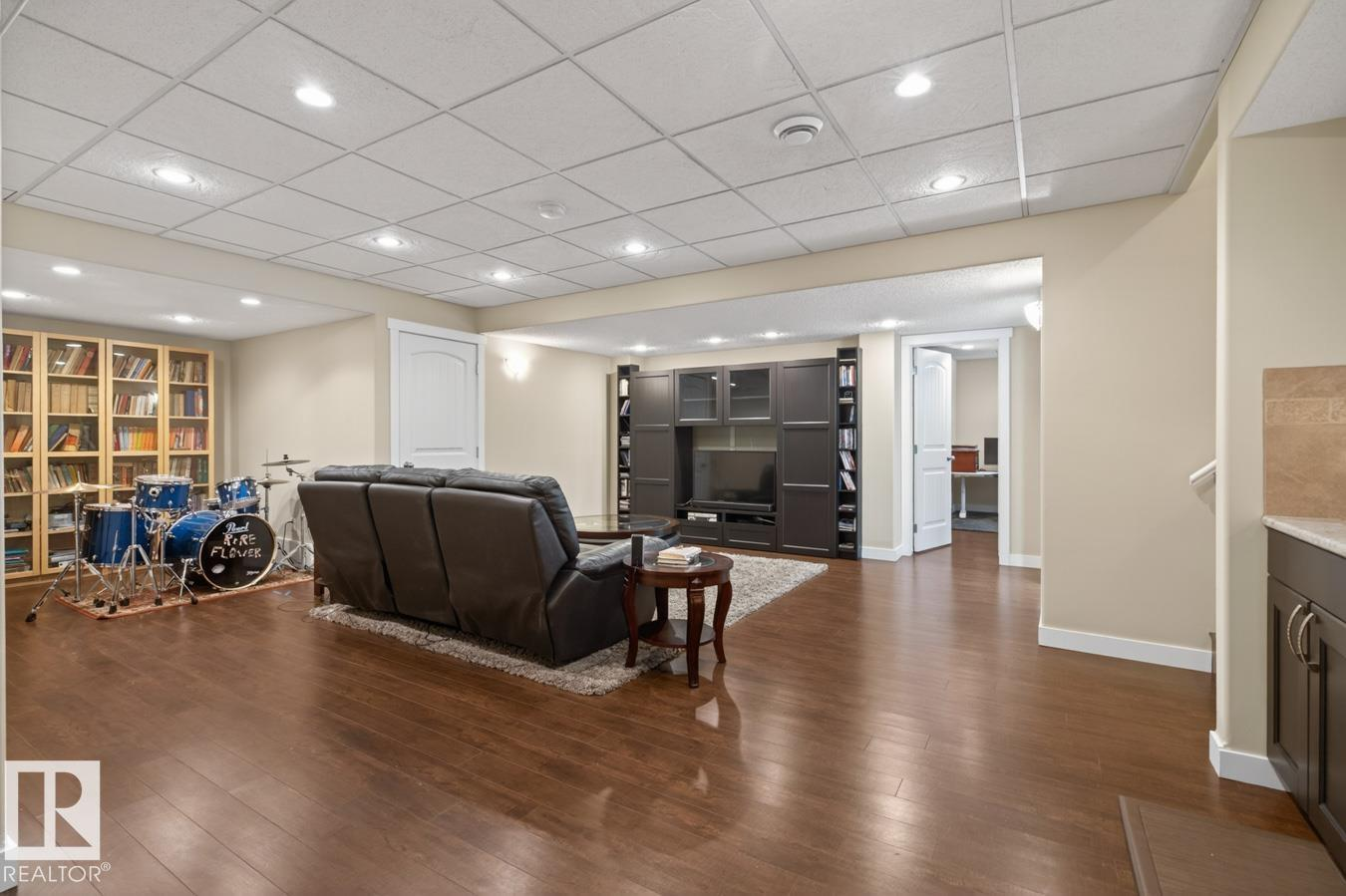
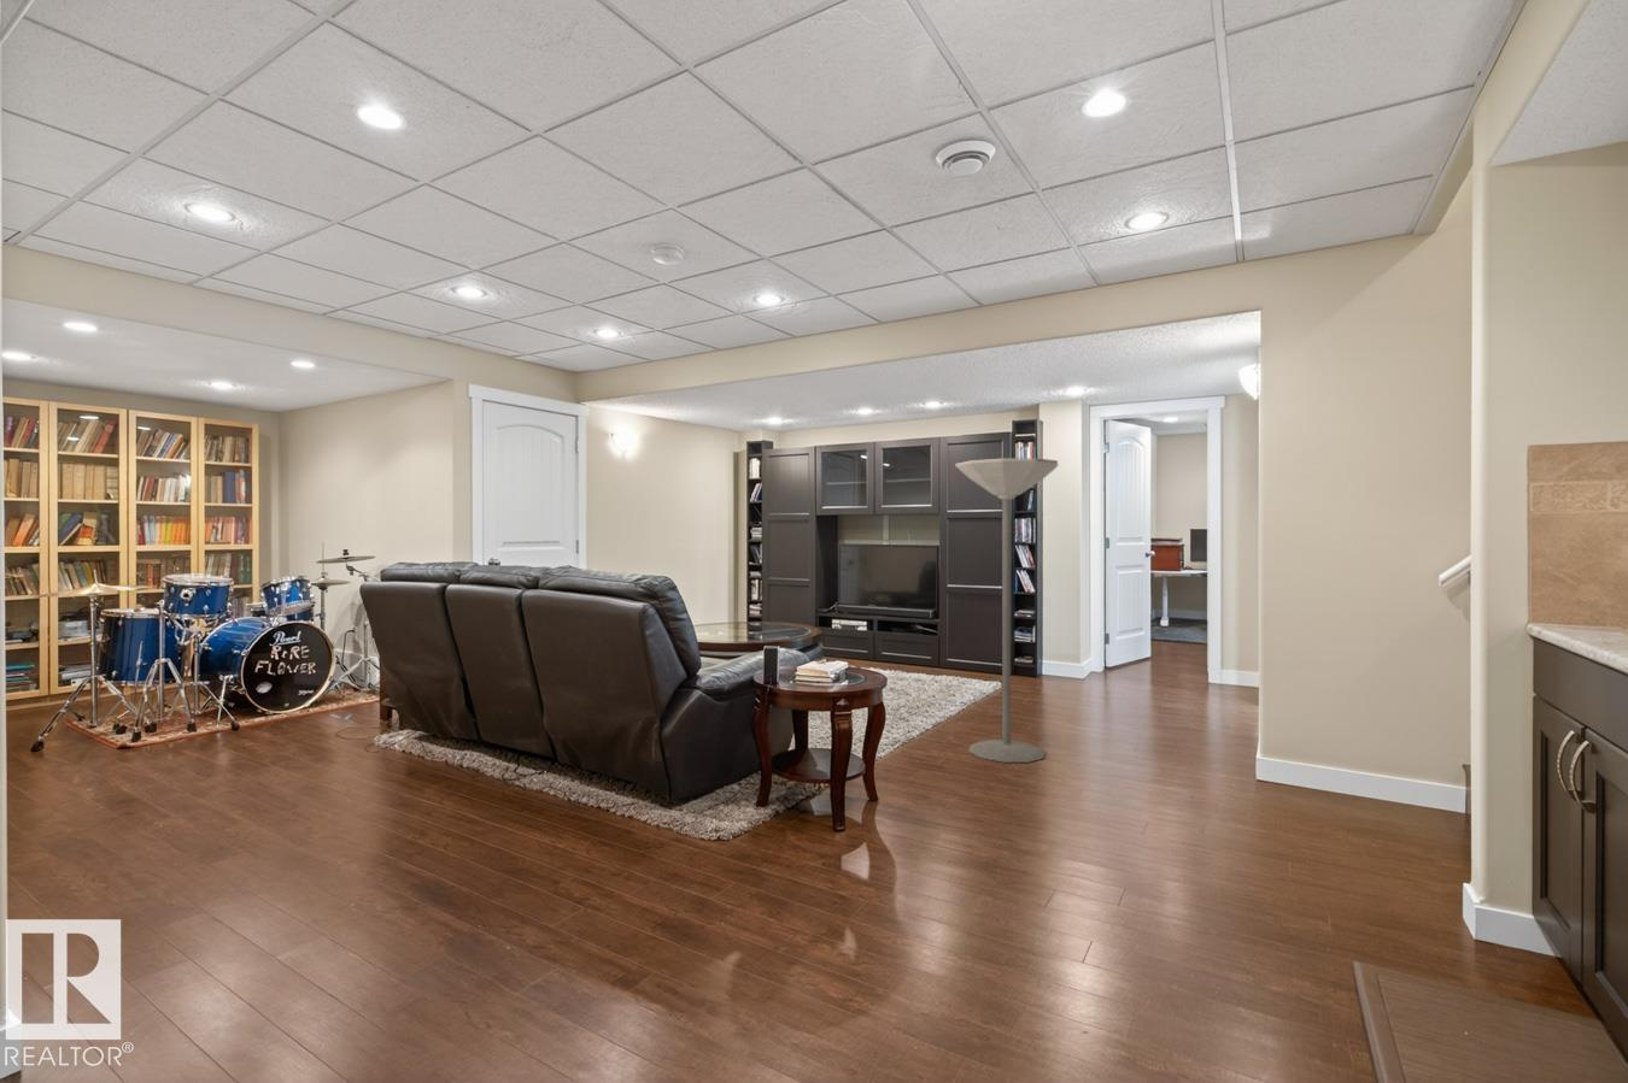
+ floor lamp [954,458,1060,764]
